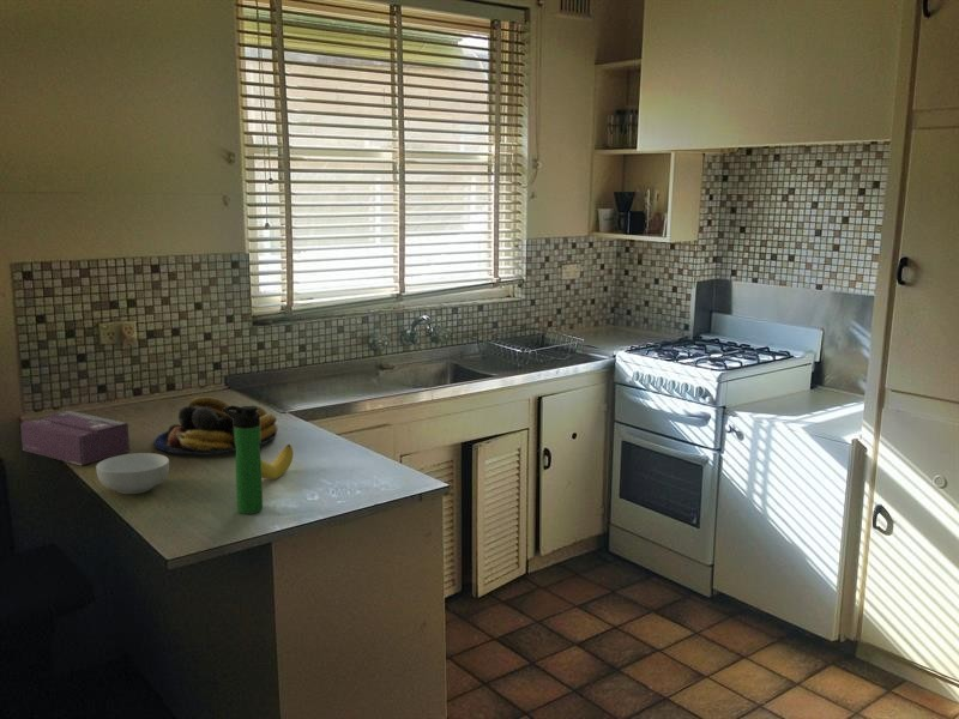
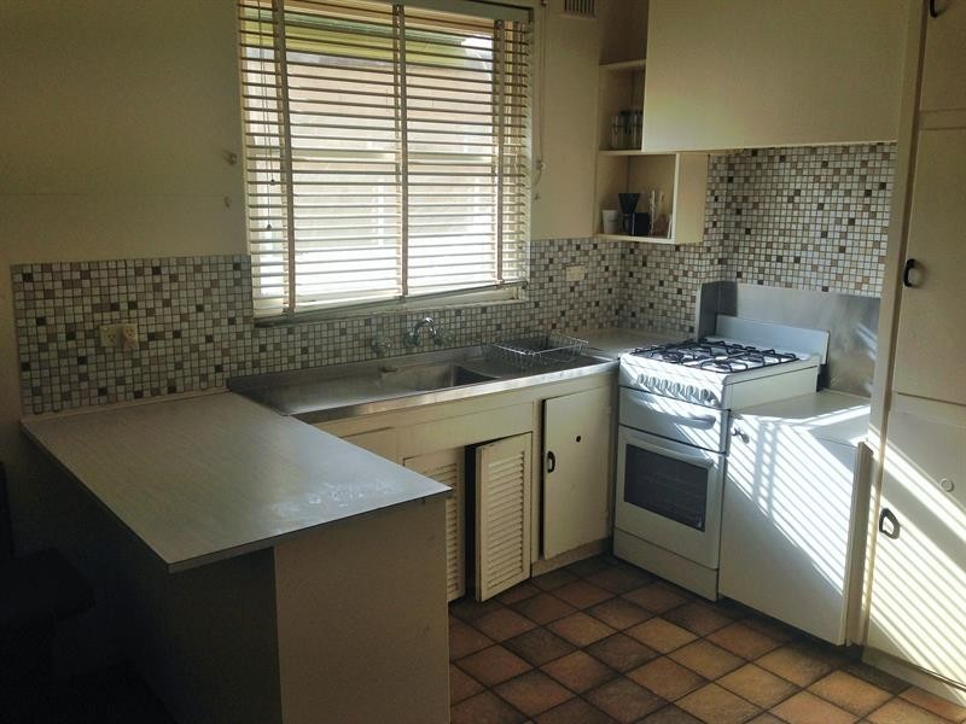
- banana [260,443,294,481]
- bottle [223,404,264,515]
- cereal bowl [95,452,170,495]
- fruit bowl [153,395,279,457]
- tissue box [19,410,131,466]
